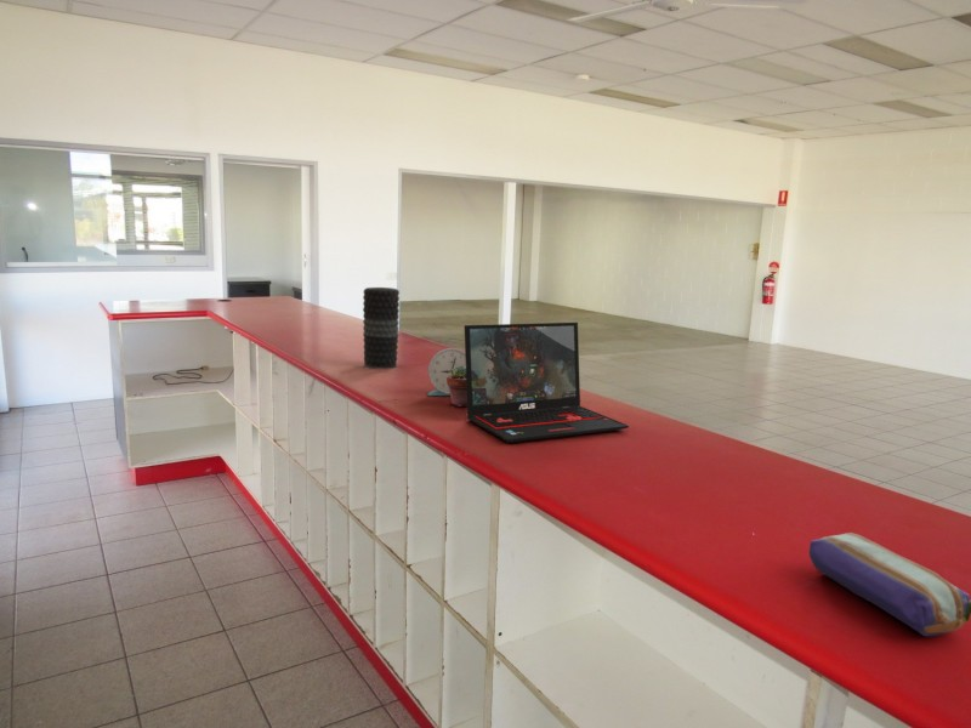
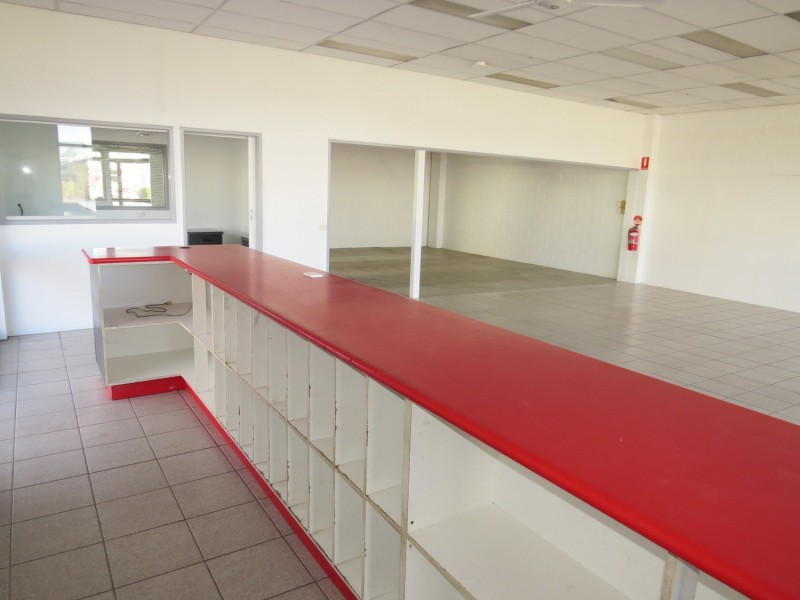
- potted succulent [447,366,467,408]
- alarm clock [427,347,466,397]
- vase [362,286,401,370]
- pencil case [808,531,971,637]
- laptop [464,322,630,444]
